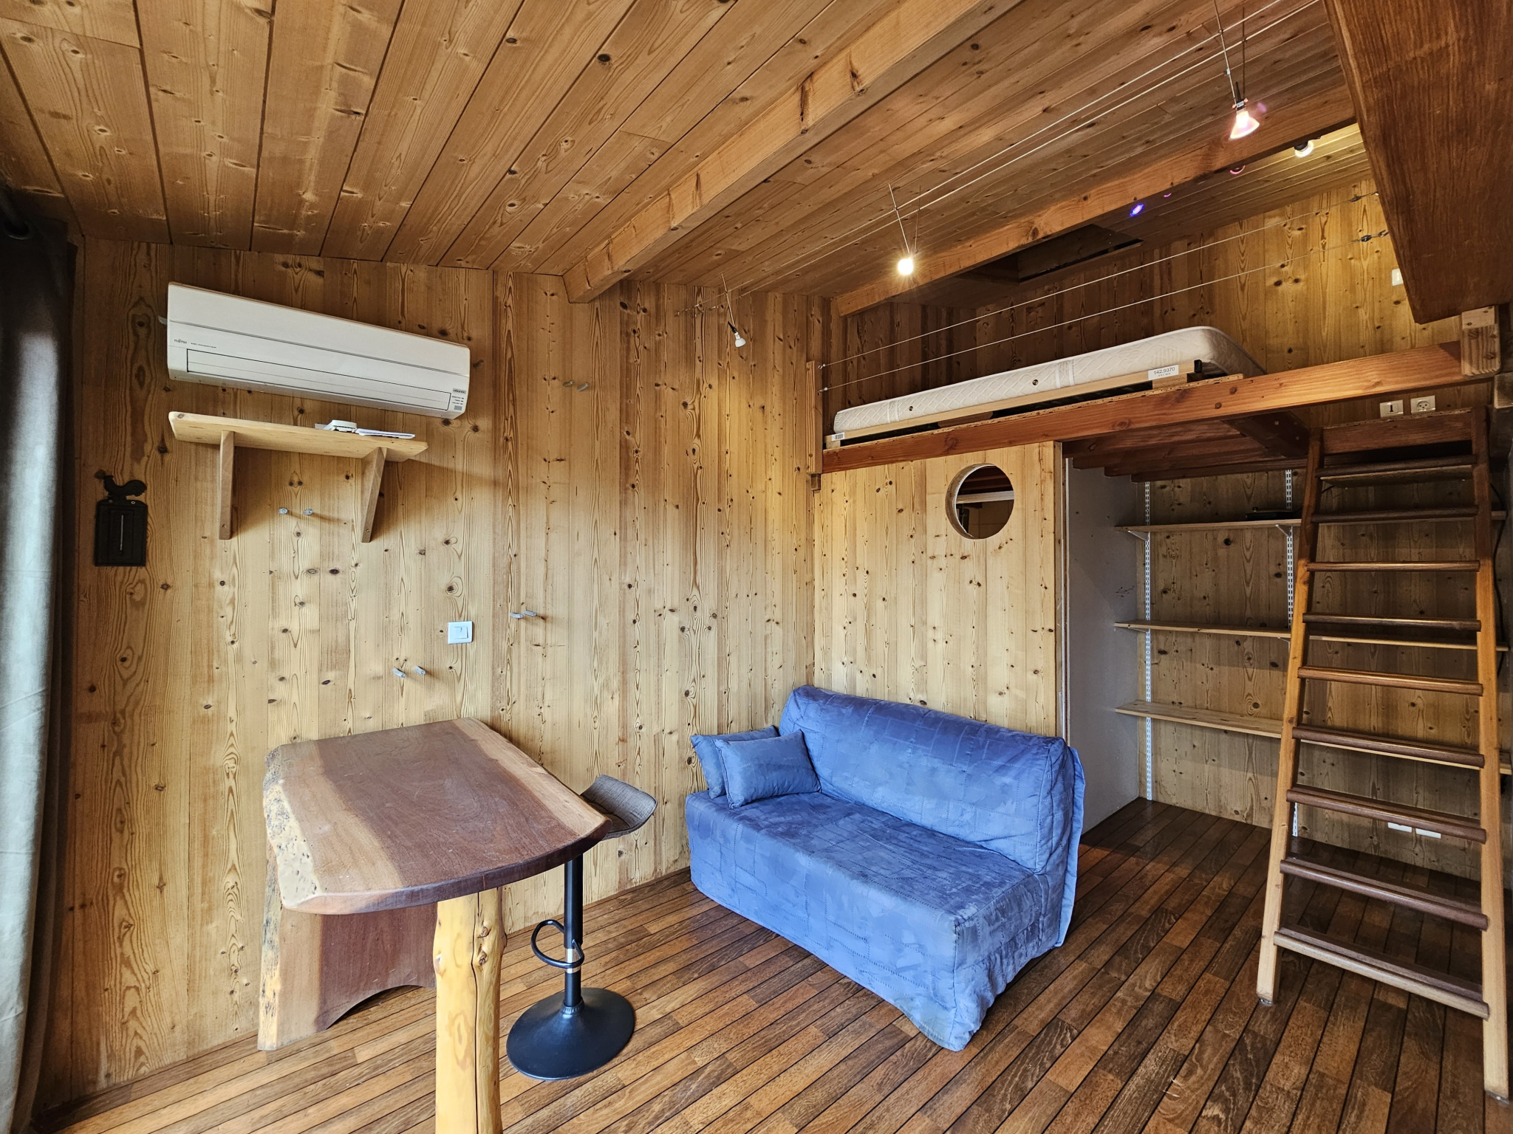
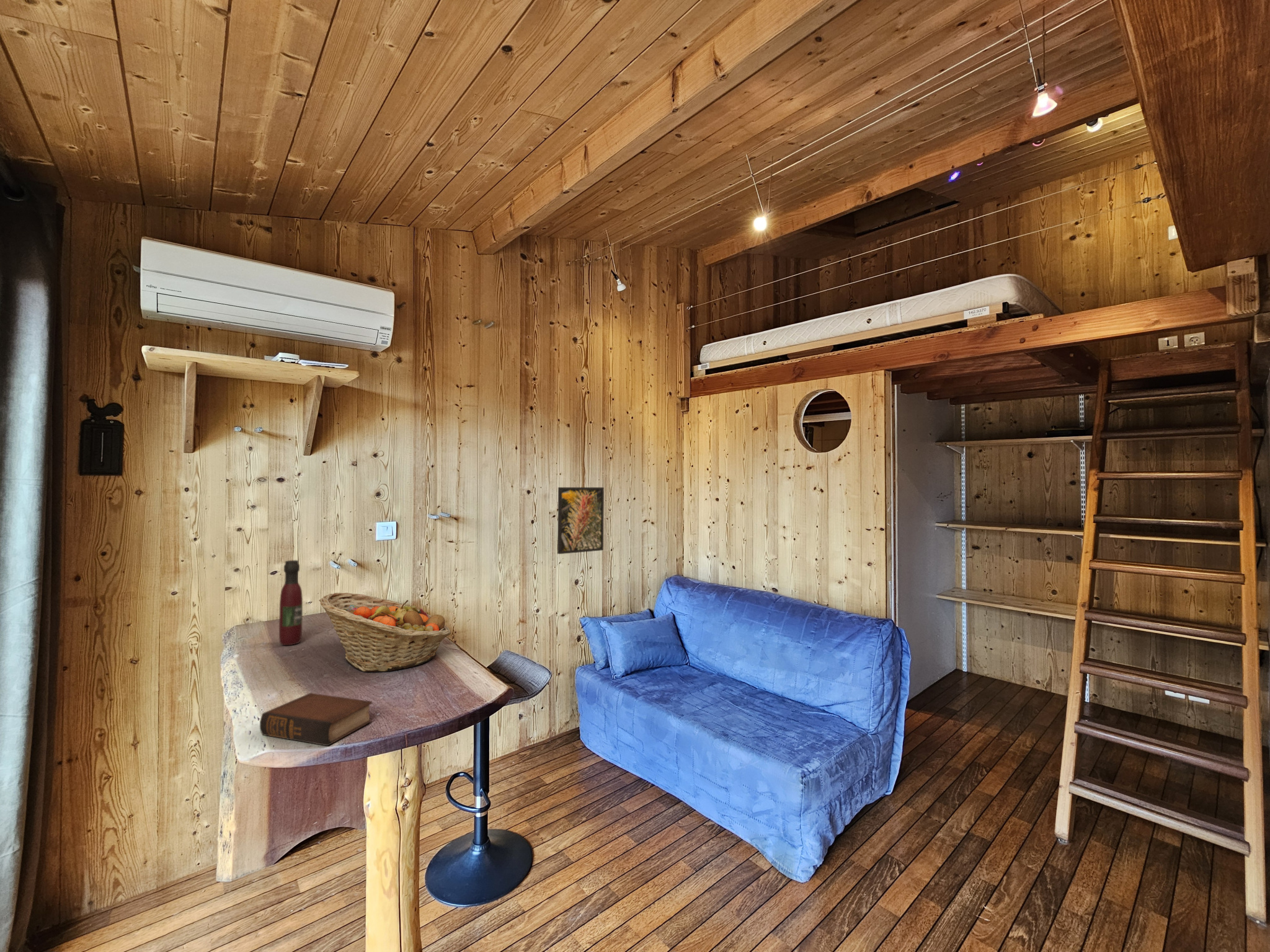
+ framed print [557,487,605,555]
+ fruit basket [319,593,451,672]
+ wine bottle [278,560,303,646]
+ book [259,692,373,747]
